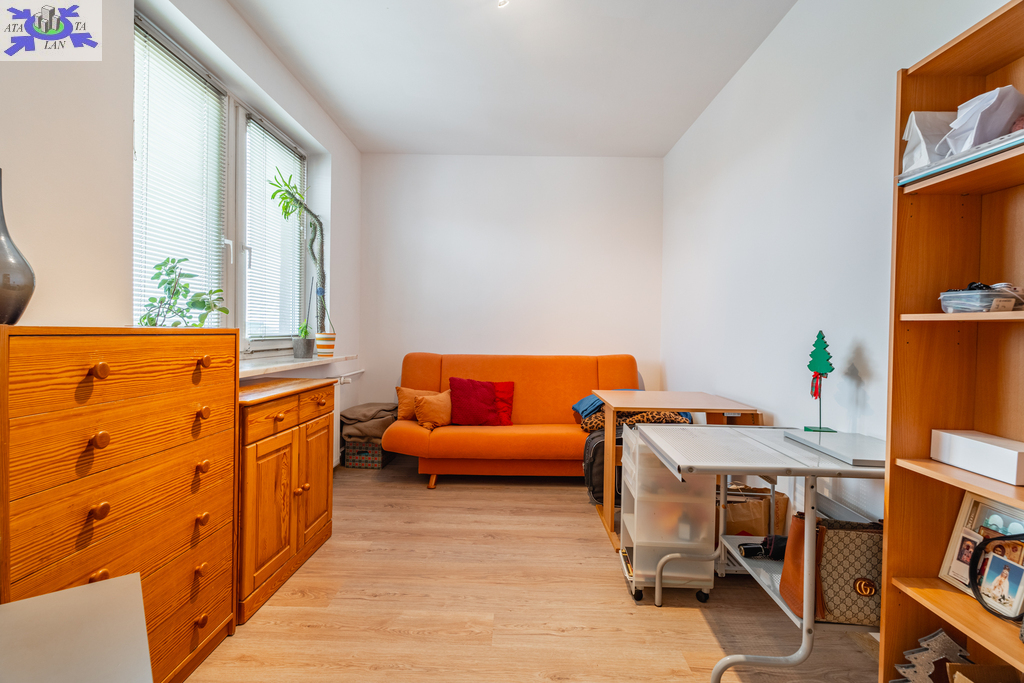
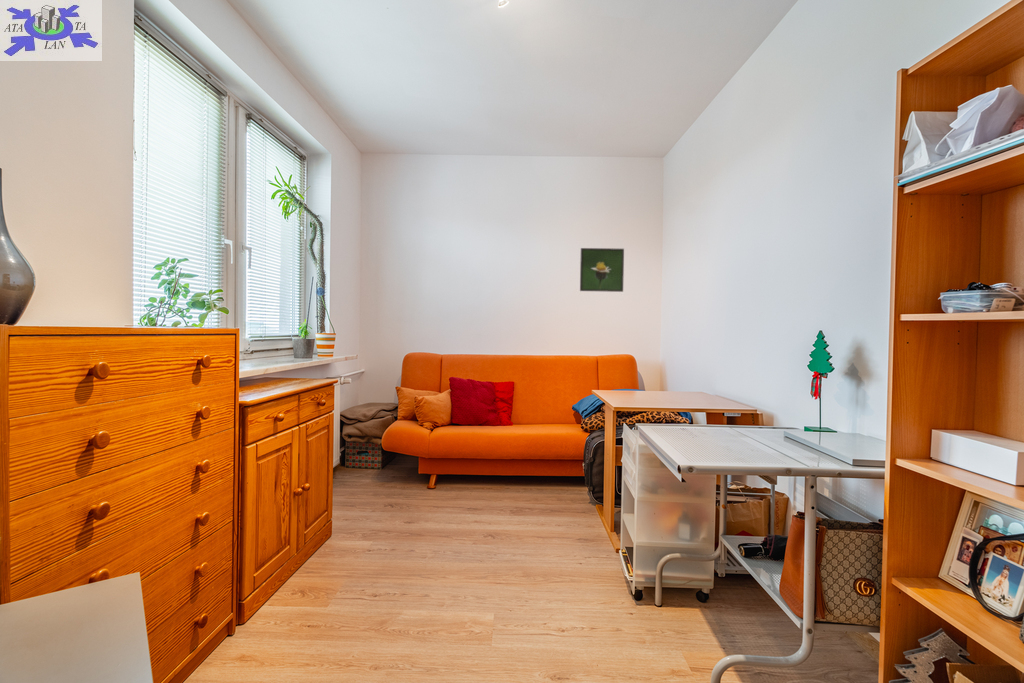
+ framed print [579,247,625,293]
